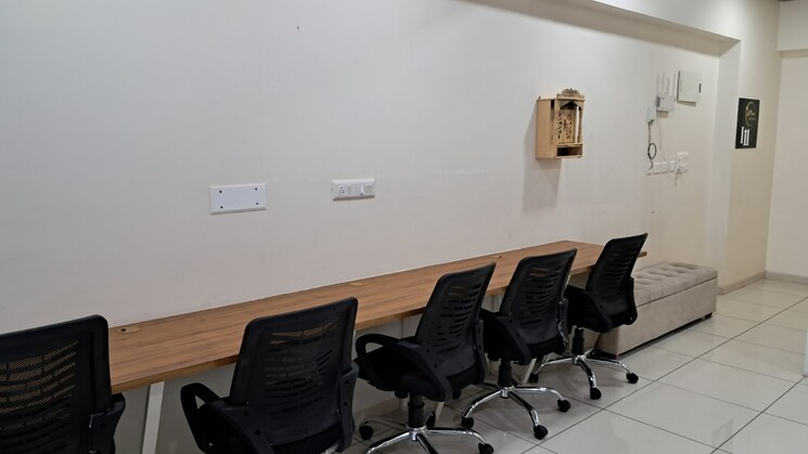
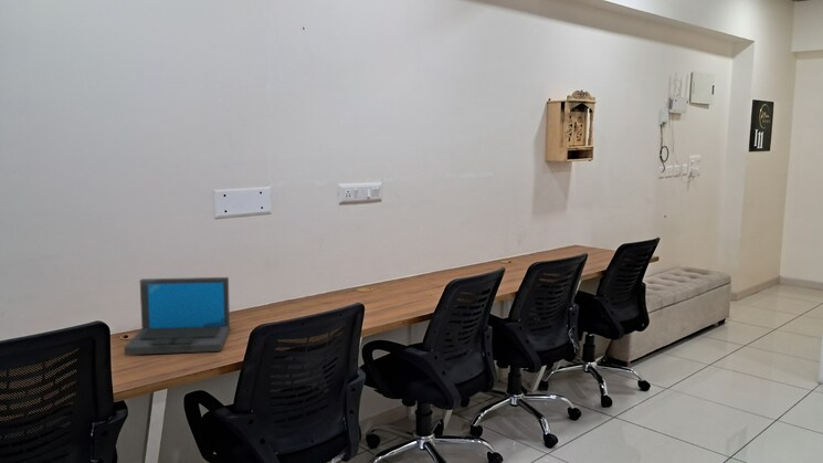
+ laptop [123,276,231,356]
